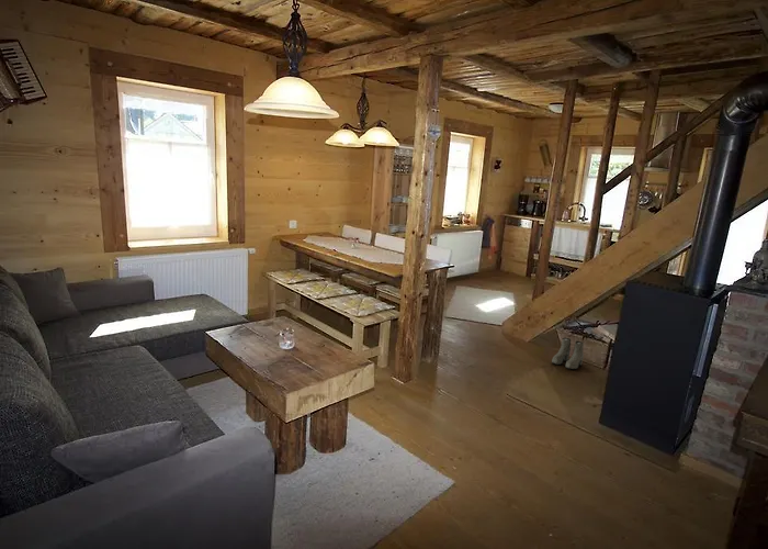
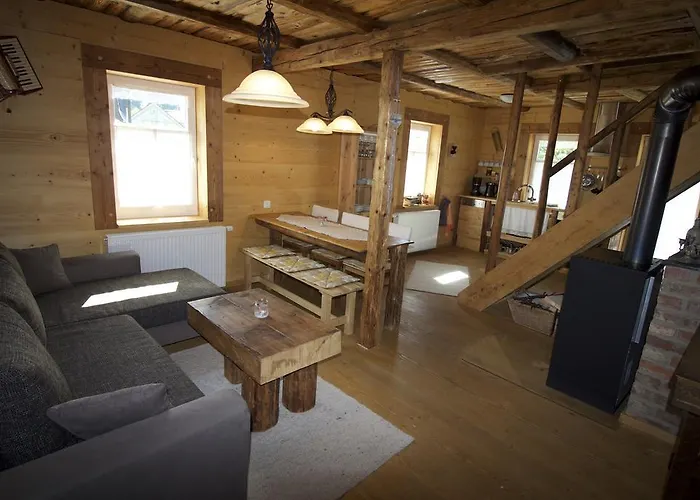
- boots [551,337,585,370]
